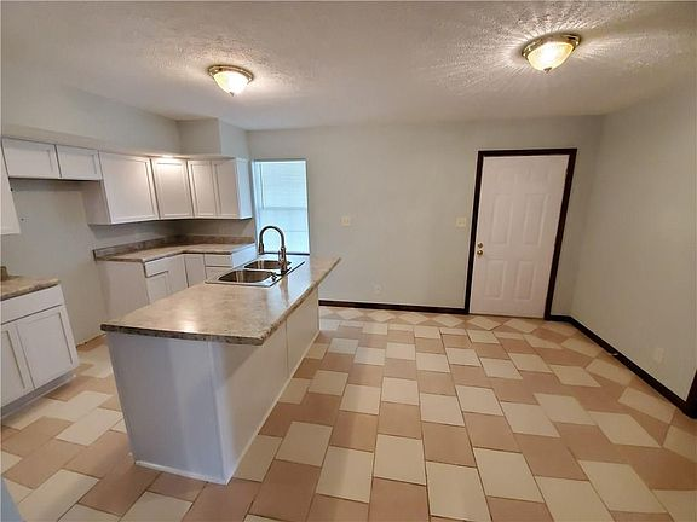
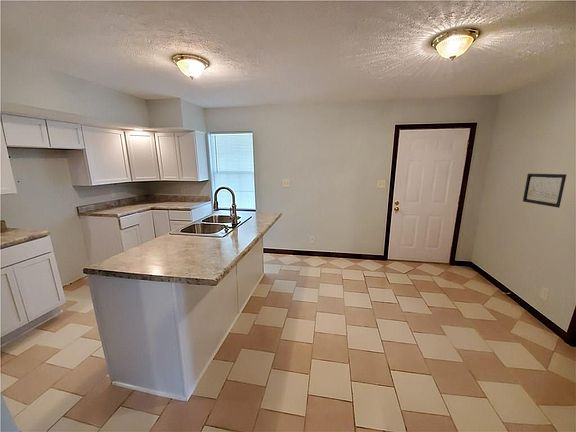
+ wall art [522,173,567,208]
